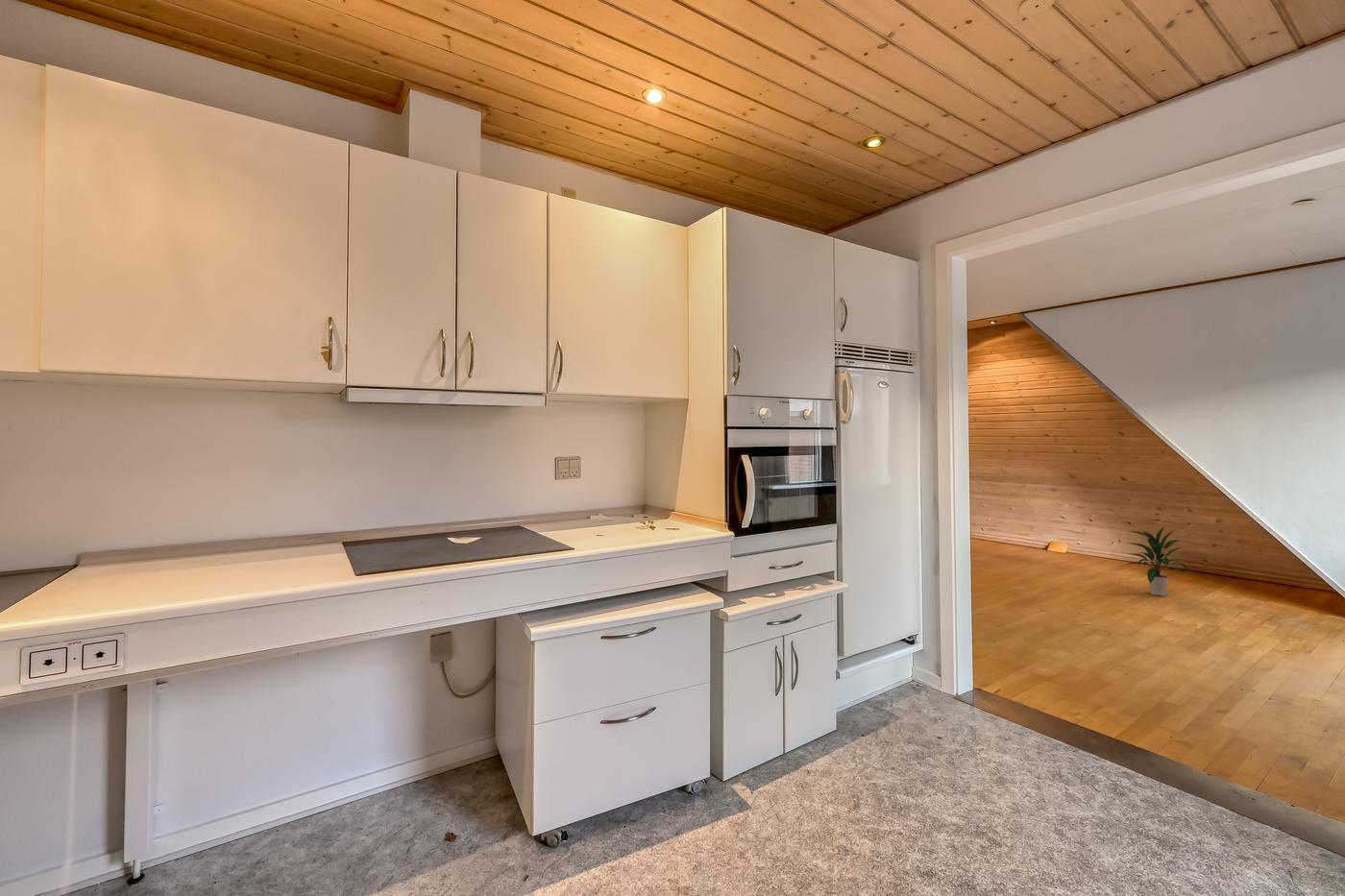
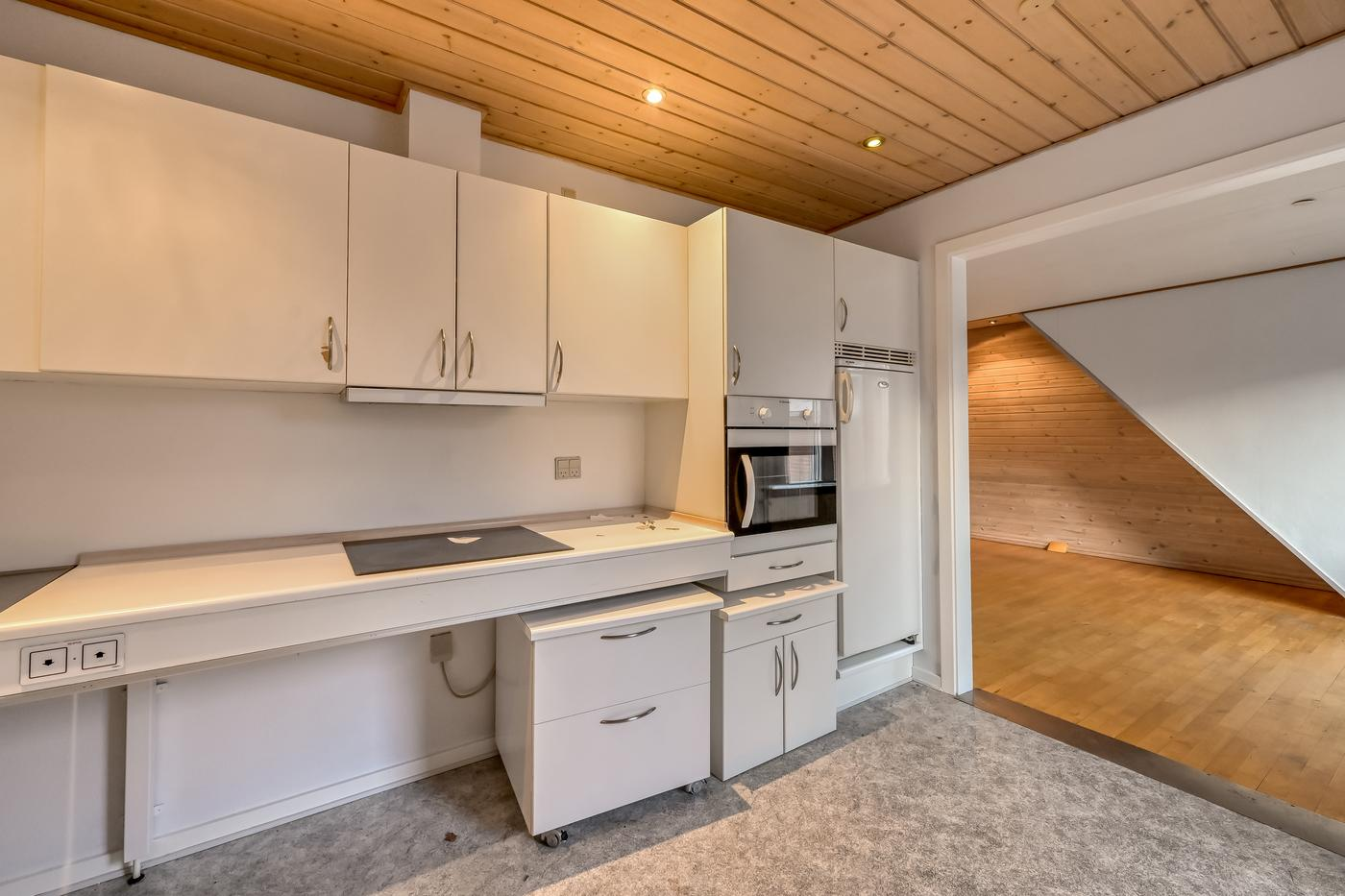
- indoor plant [1125,525,1192,597]
